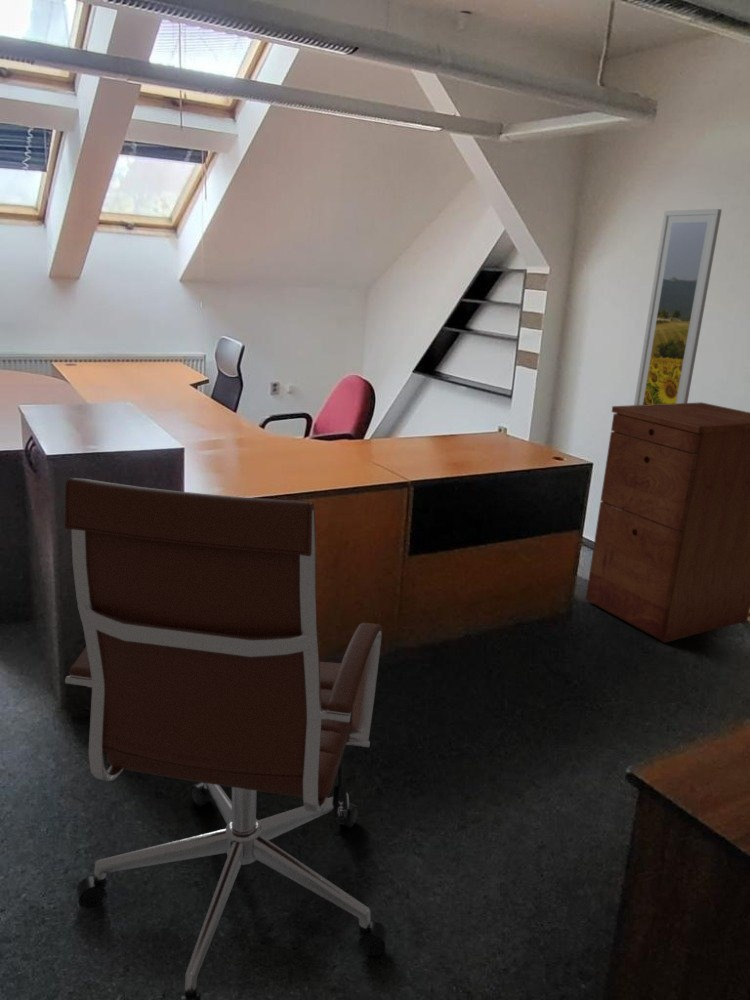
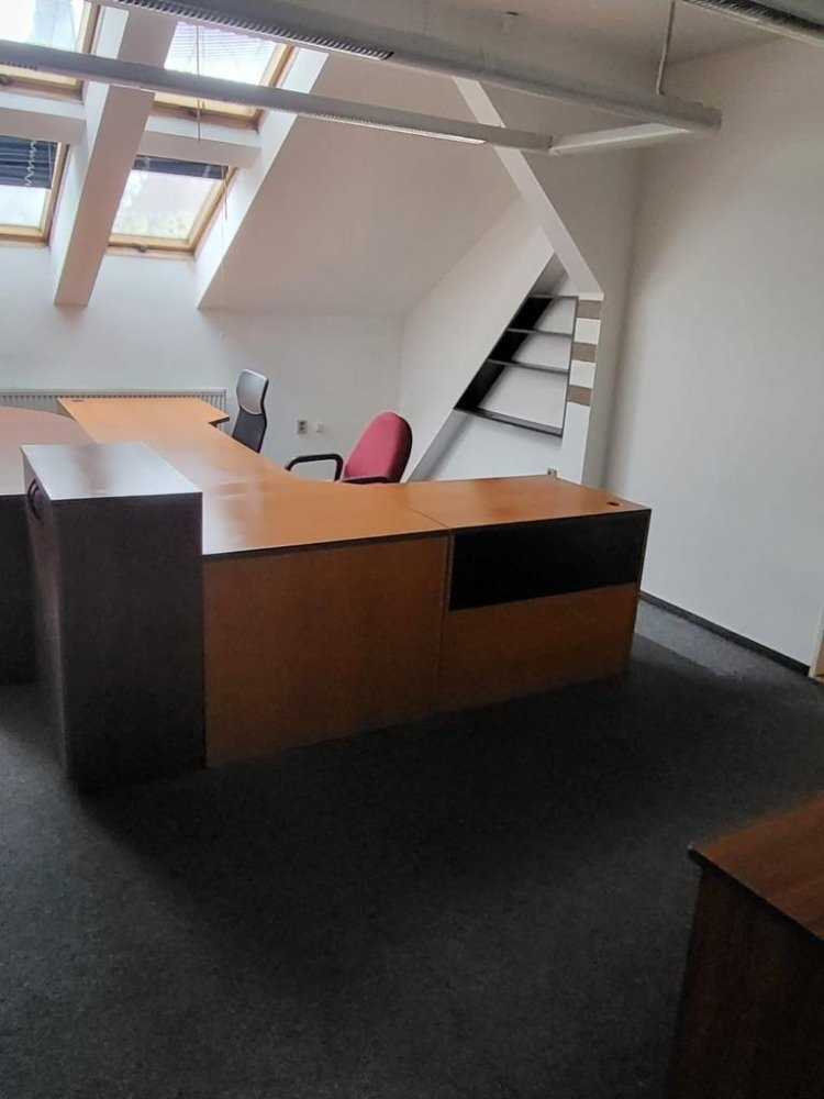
- chair [64,477,389,1000]
- filing cabinet [585,401,750,644]
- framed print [633,208,723,405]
